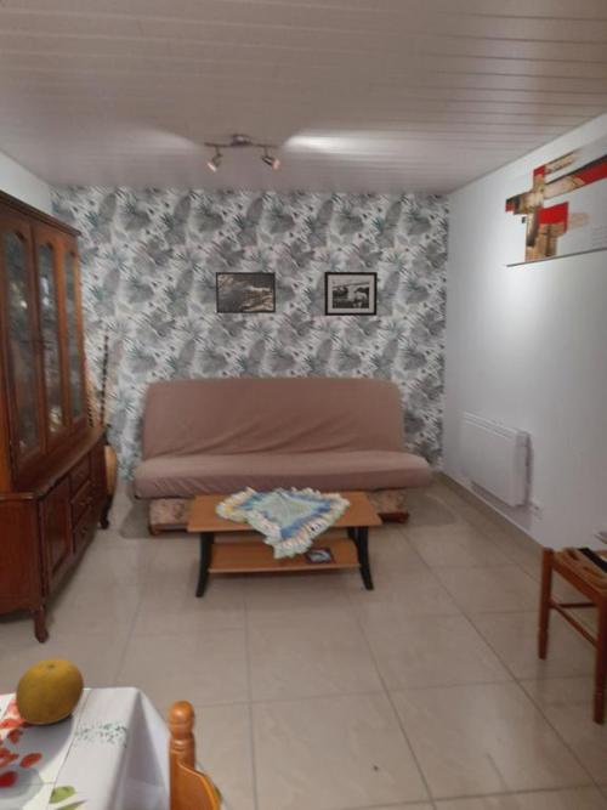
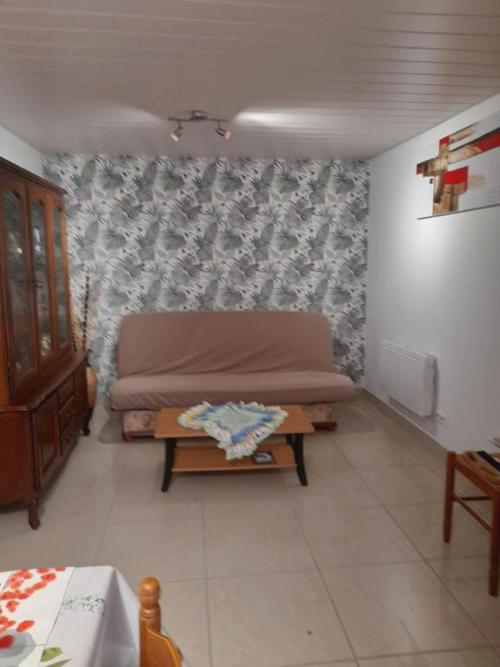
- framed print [215,271,277,315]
- fruit [15,657,85,726]
- picture frame [323,271,379,317]
